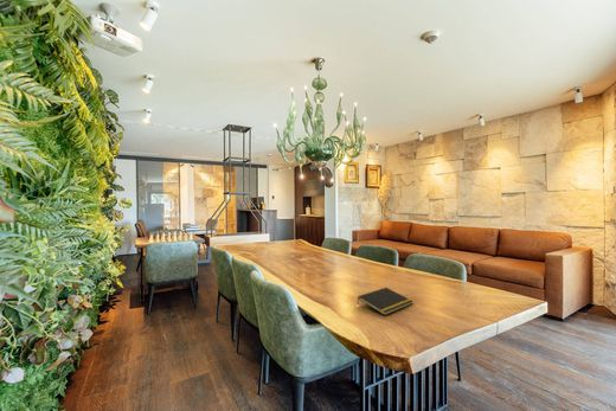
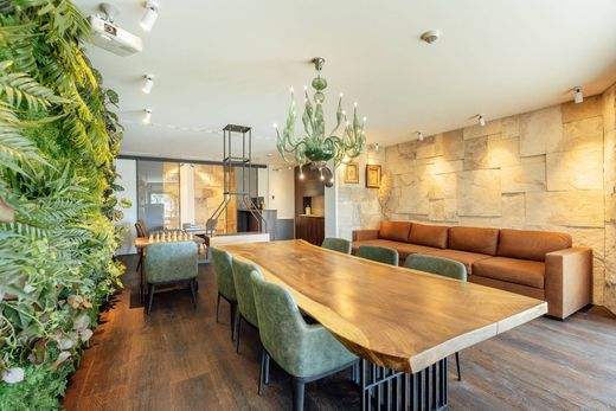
- notepad [357,287,415,316]
